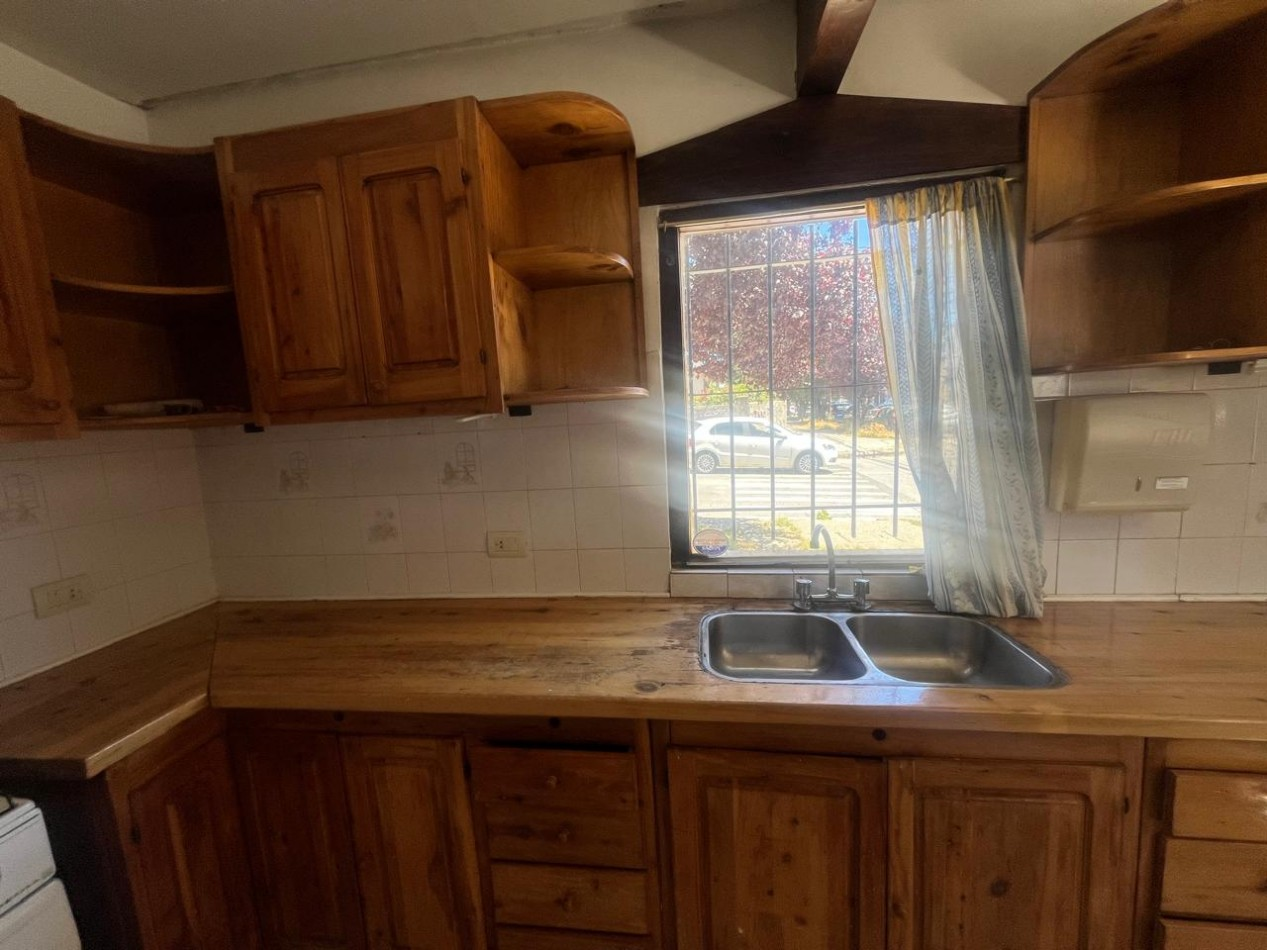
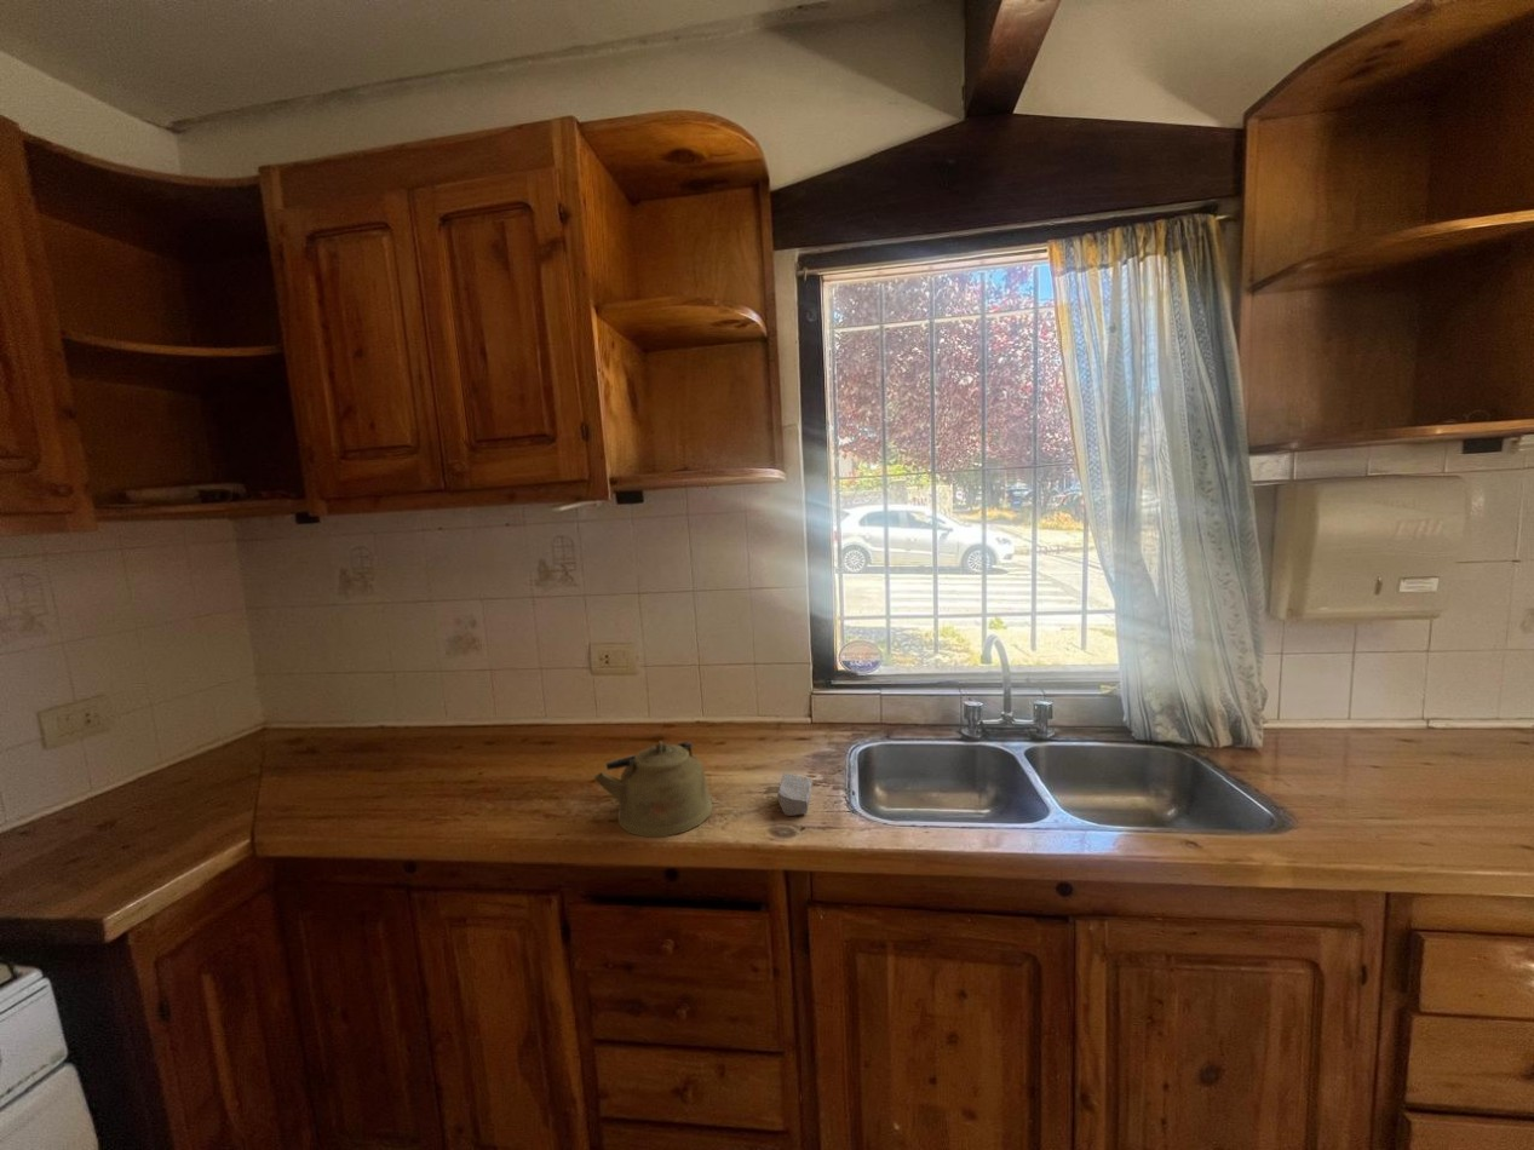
+ soap bar [776,771,812,817]
+ kettle [592,740,714,838]
